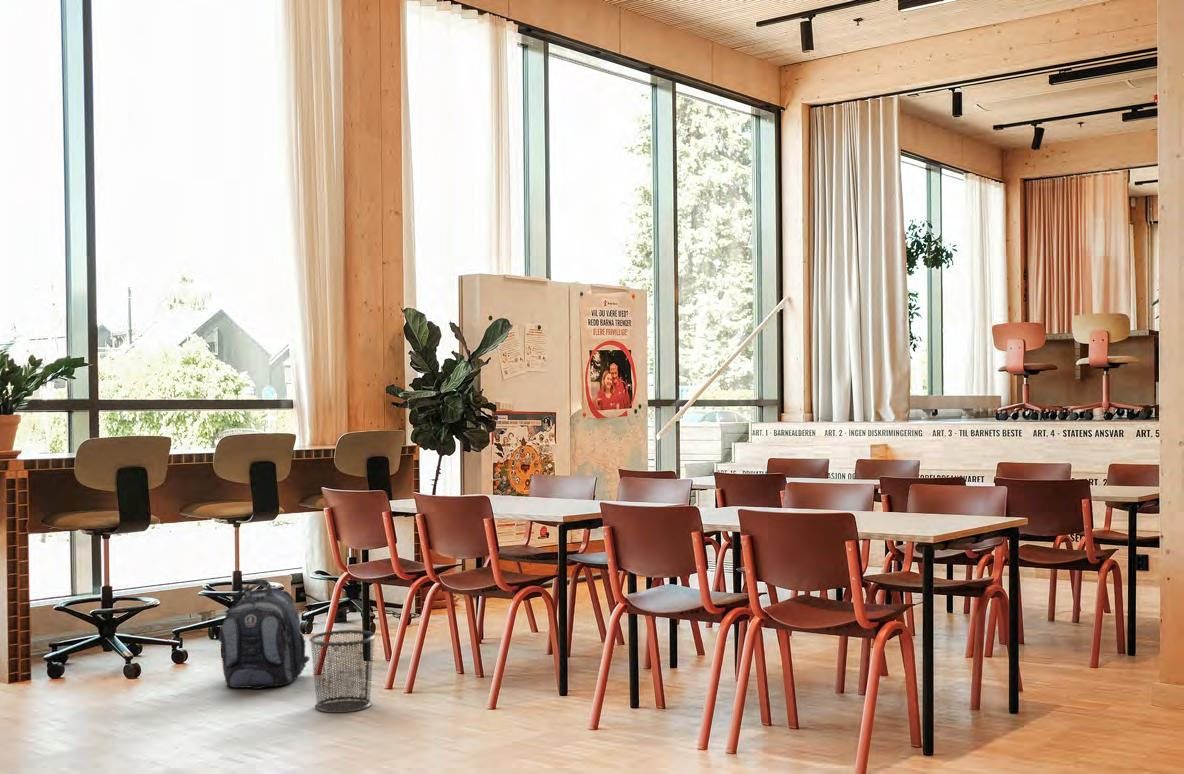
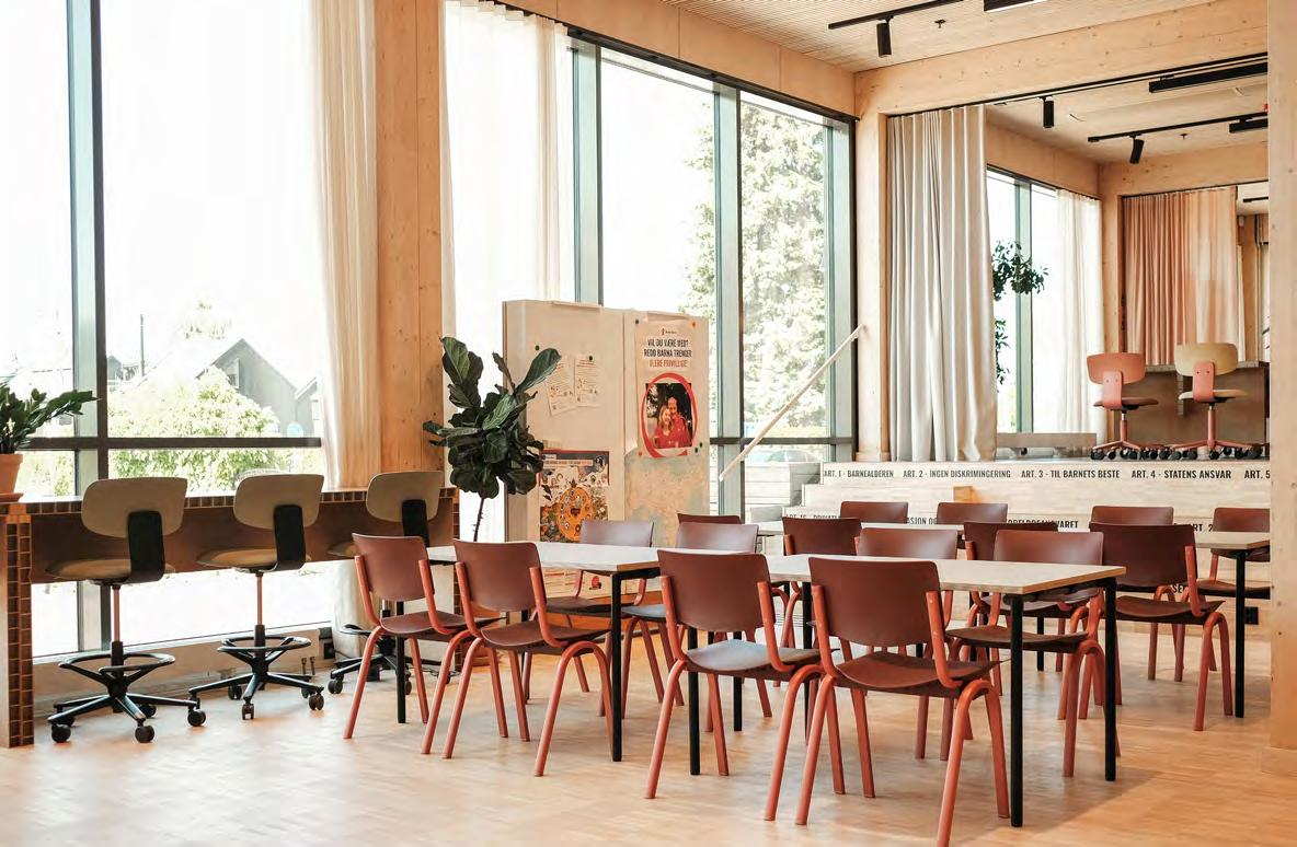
- waste bin [308,629,377,714]
- backpack [218,578,311,690]
